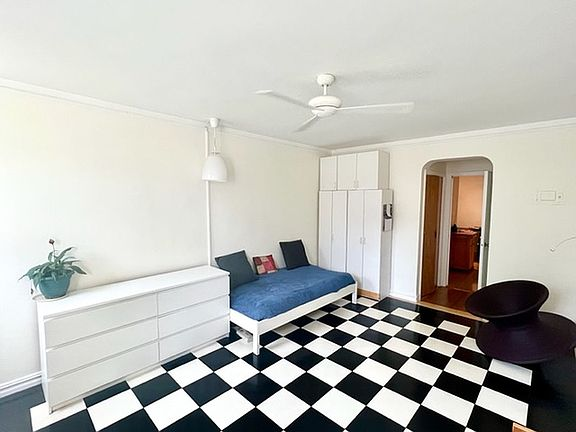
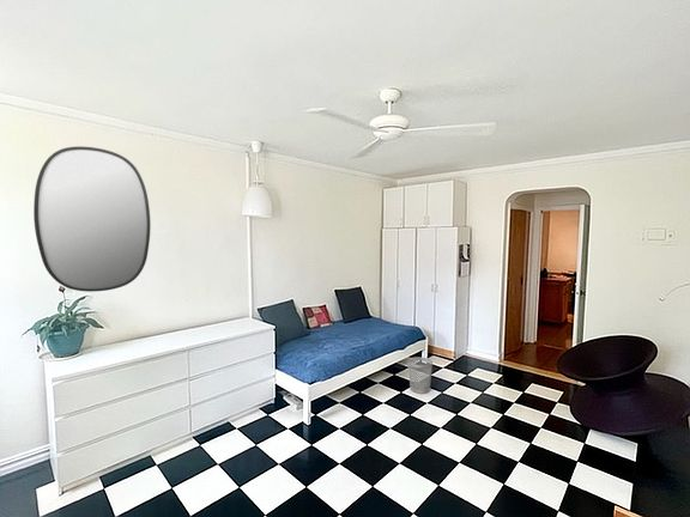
+ home mirror [32,145,152,293]
+ wastebasket [407,355,434,395]
